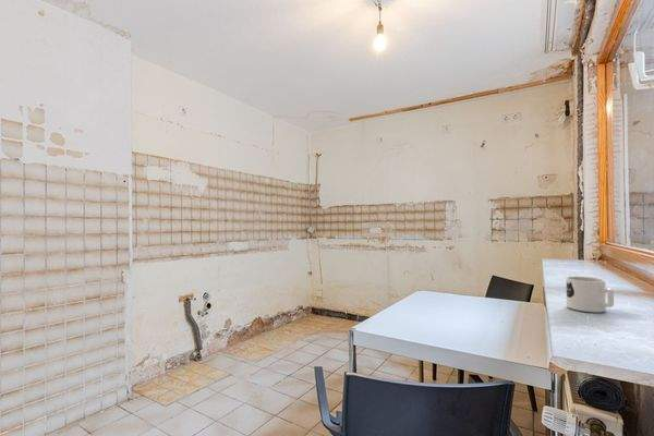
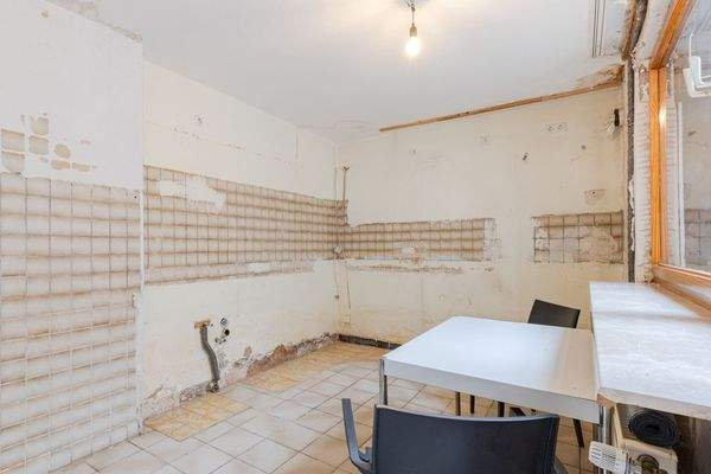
- mug [565,276,615,313]
